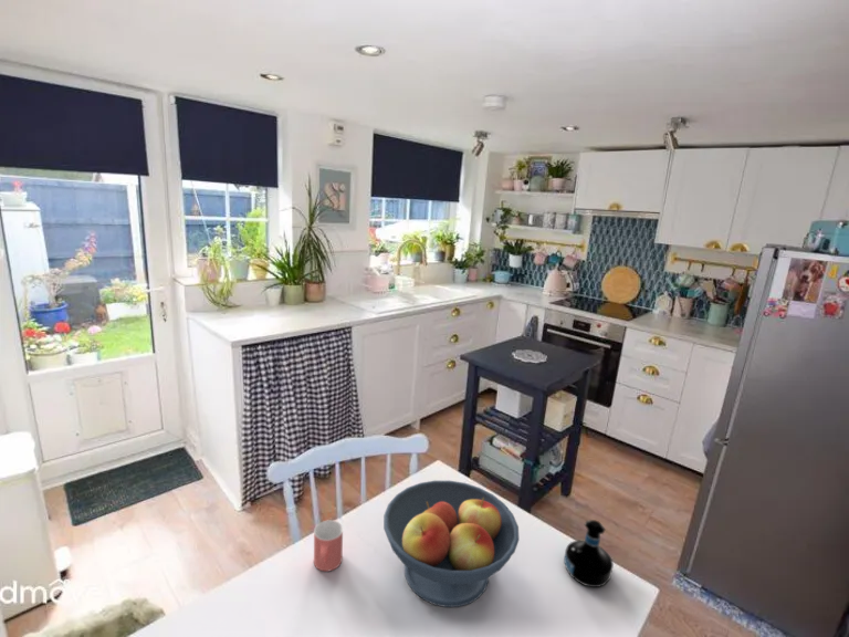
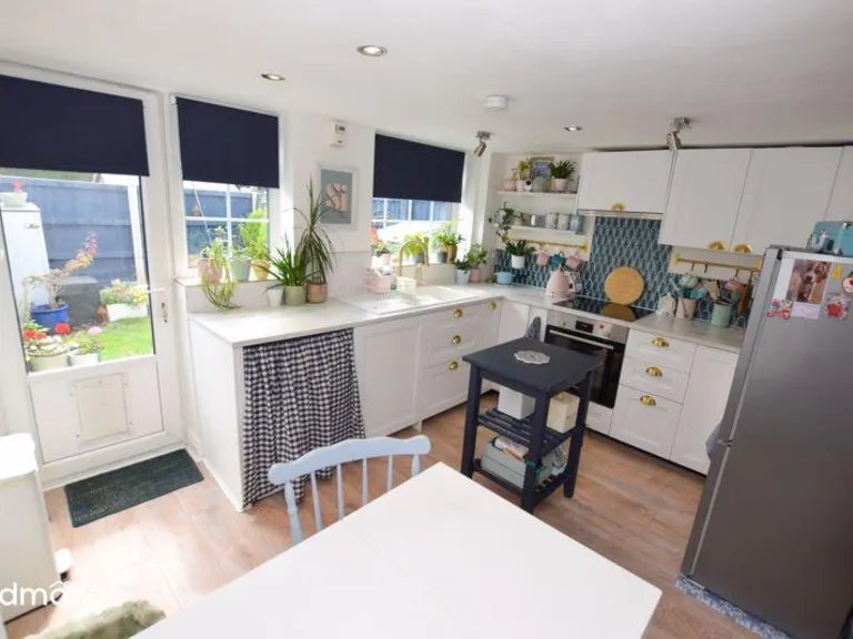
- cup [313,519,344,572]
- tequila bottle [563,519,615,588]
- fruit bowl [382,480,521,608]
